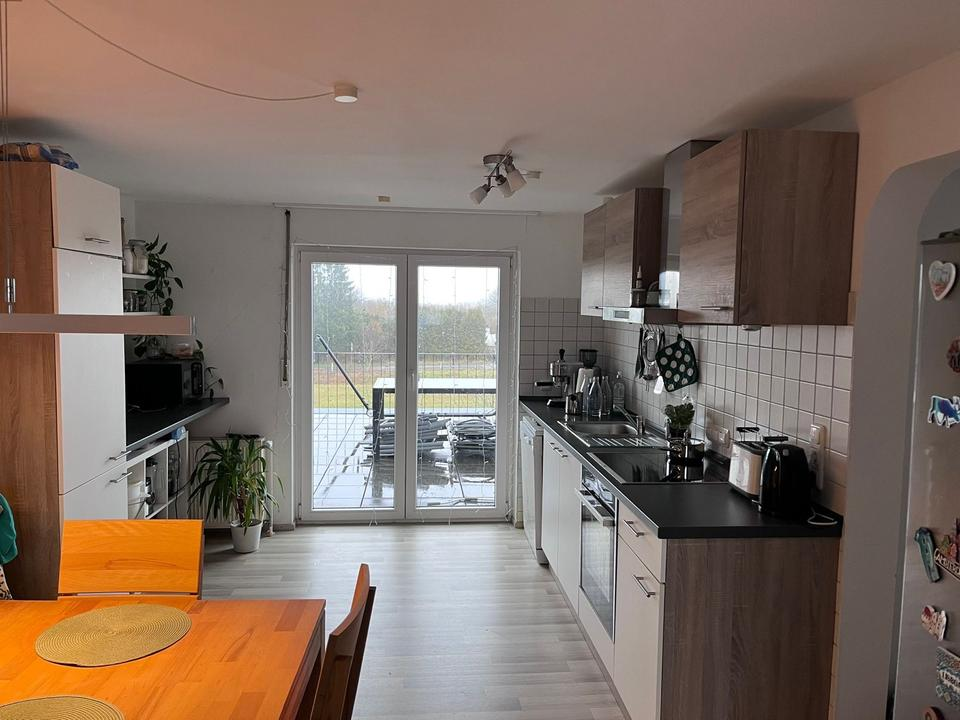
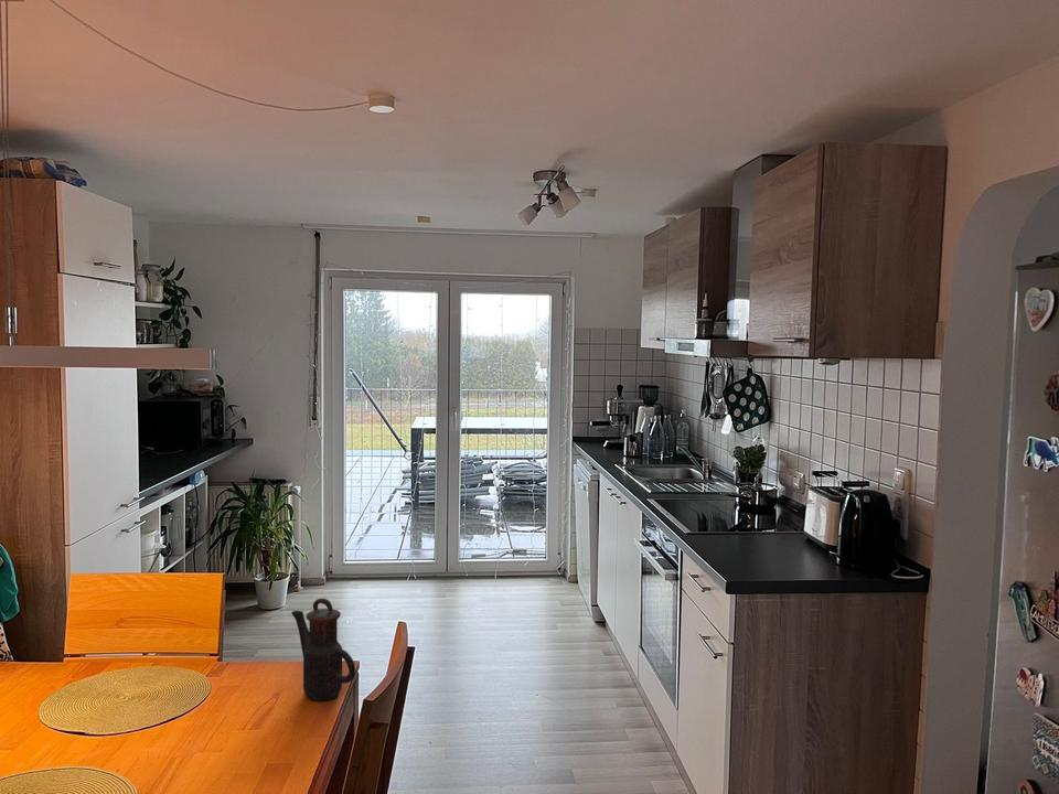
+ teapot [290,598,356,702]
